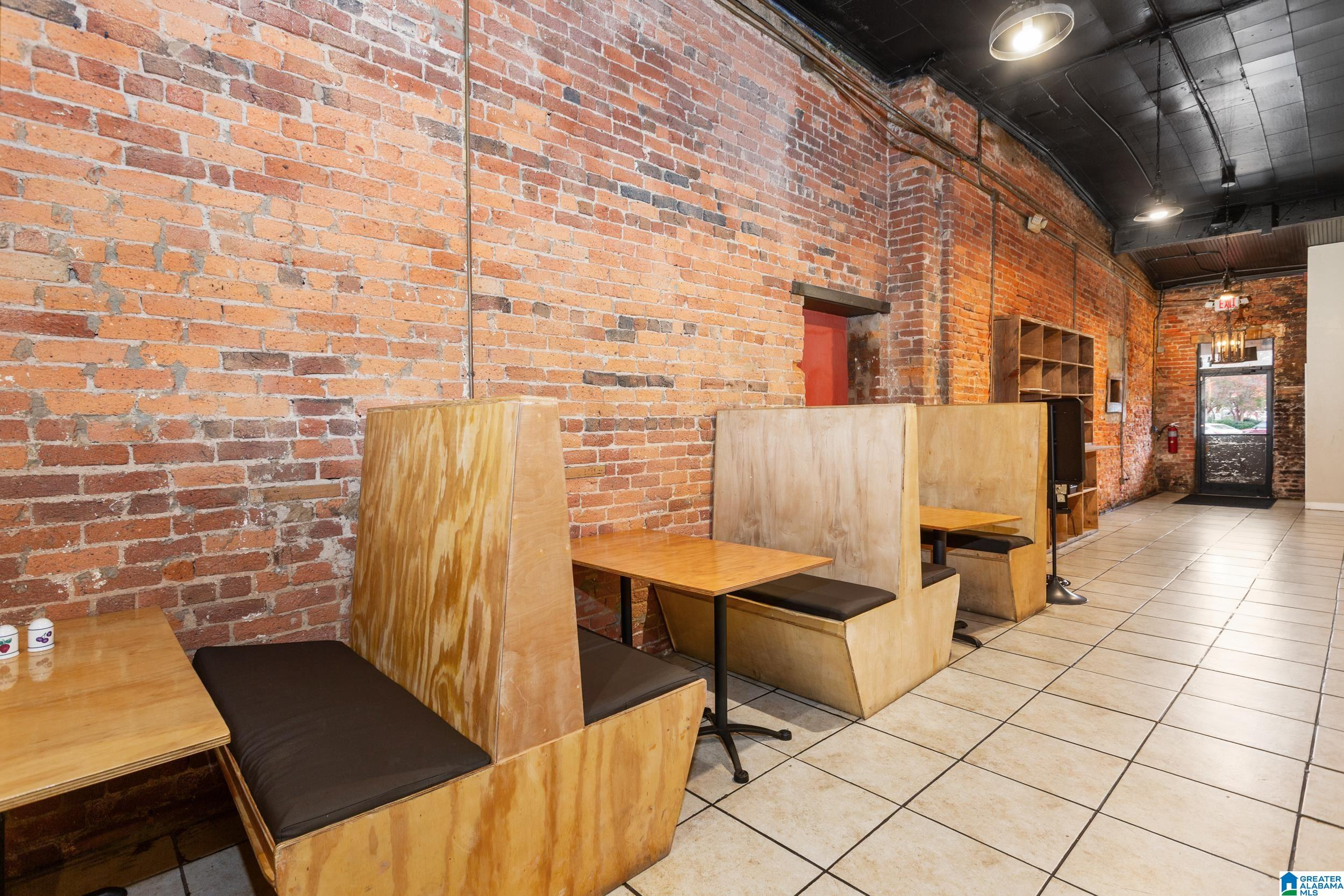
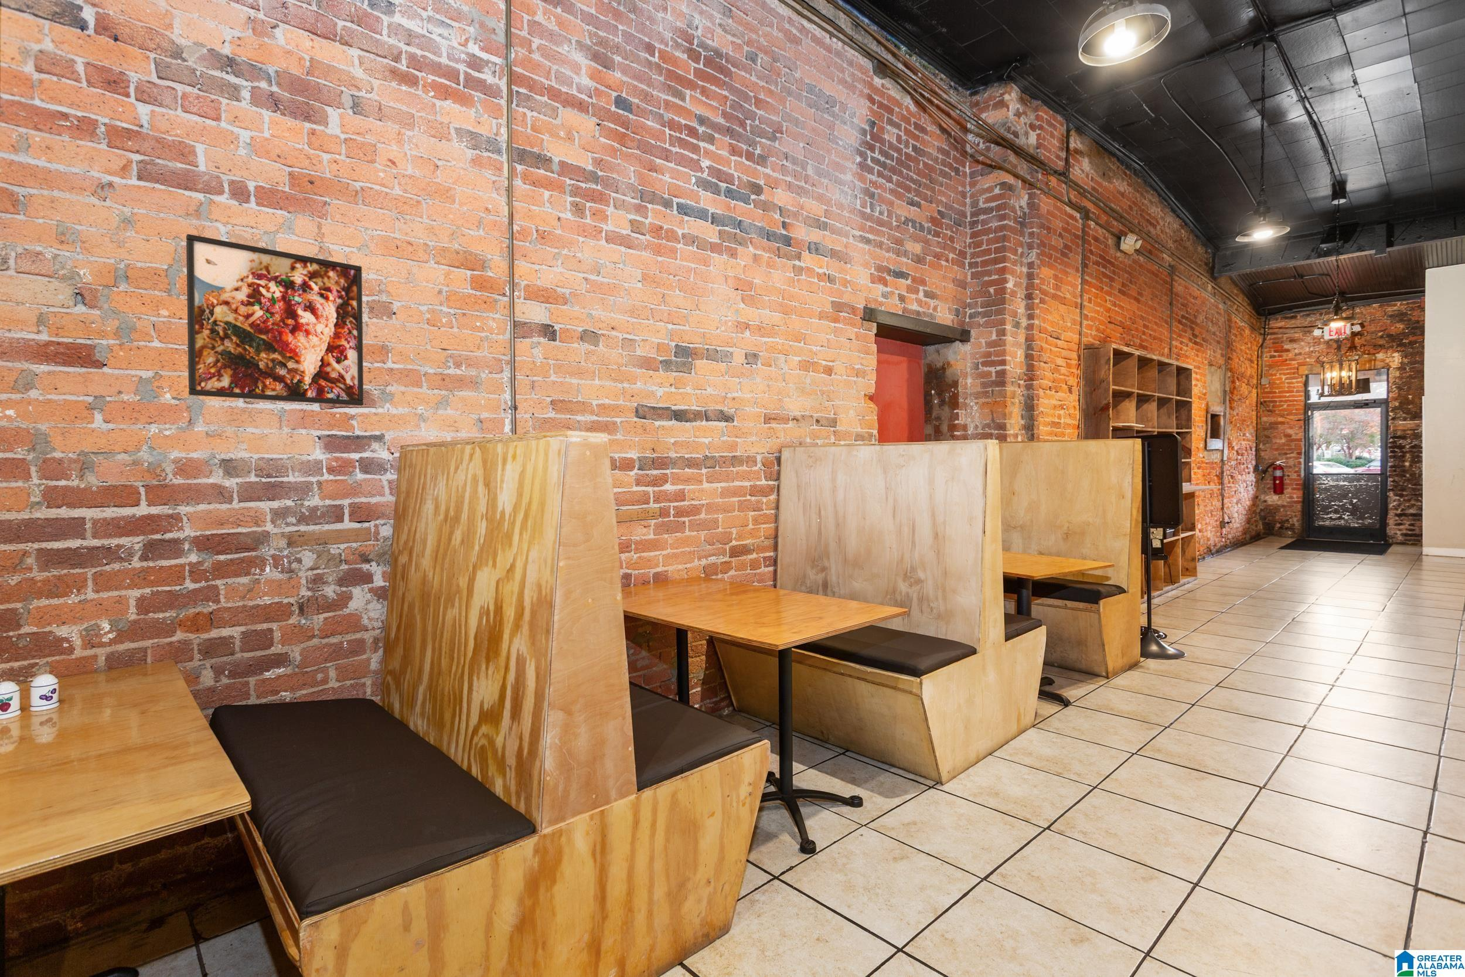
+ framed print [185,233,364,406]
